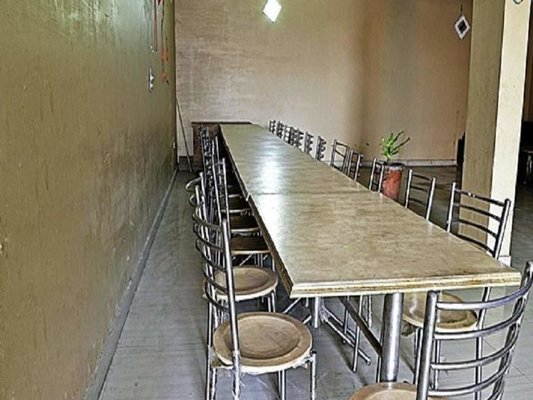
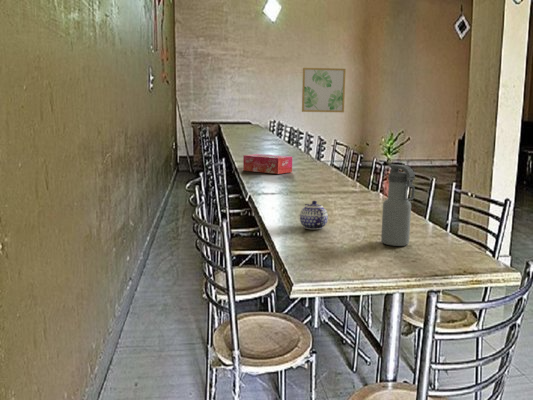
+ wall art [301,67,347,113]
+ teapot [299,200,329,230]
+ water bottle [380,163,416,247]
+ tissue box [242,153,293,175]
